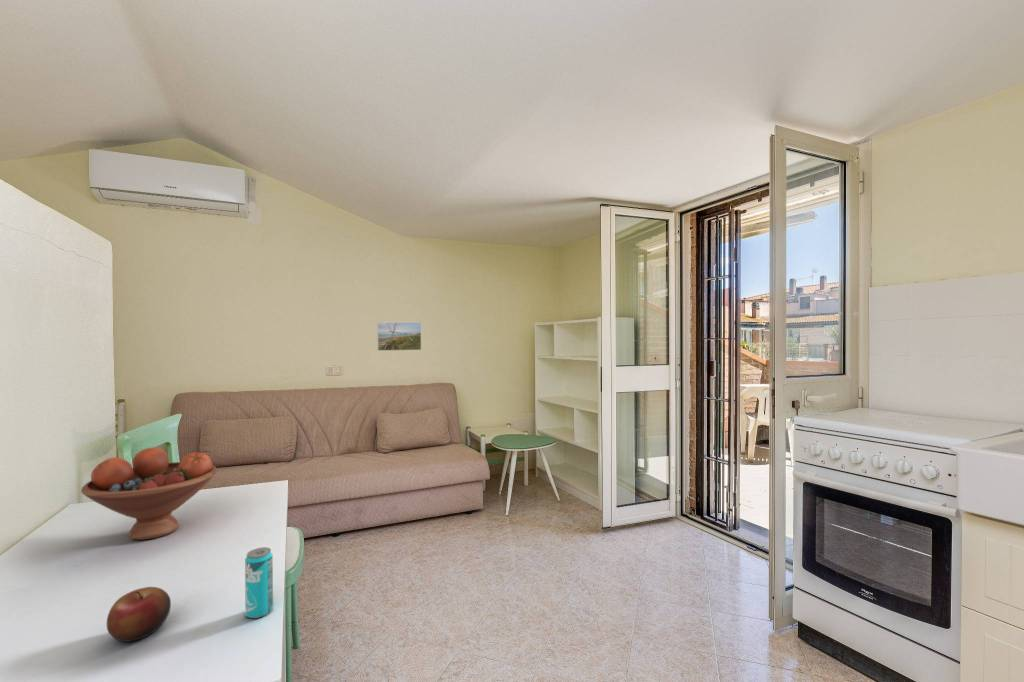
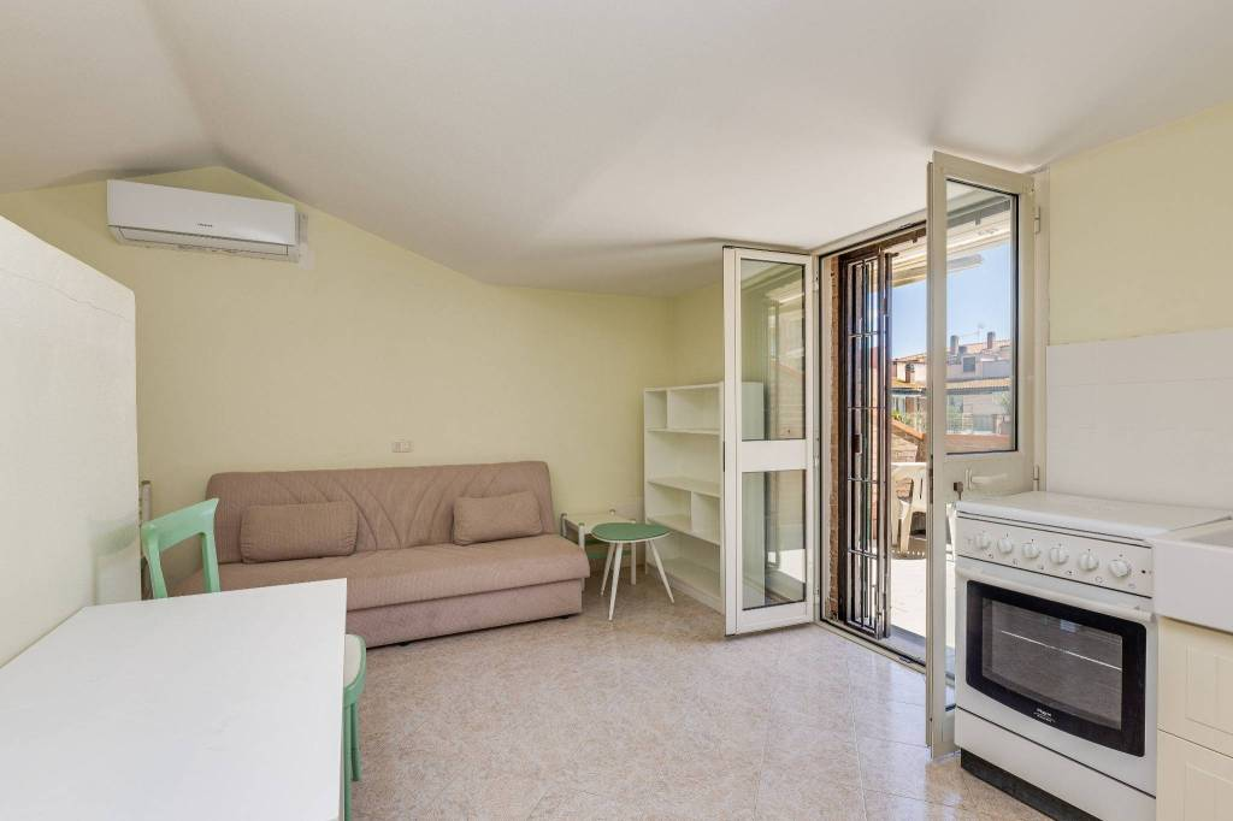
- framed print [376,321,422,352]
- beverage can [244,546,274,619]
- fruit bowl [80,446,218,541]
- apple [106,586,172,643]
